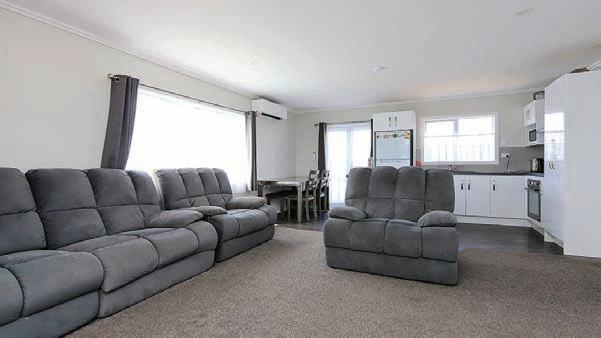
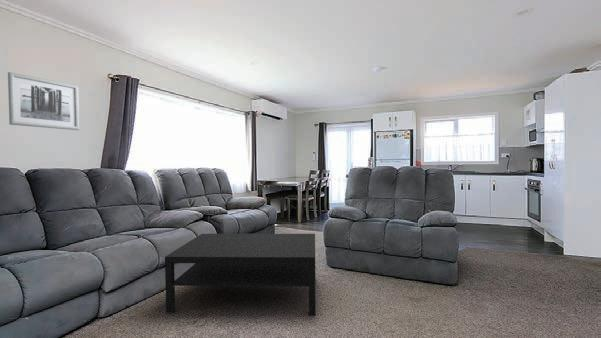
+ coffee table [164,233,317,316]
+ wall art [7,71,80,131]
